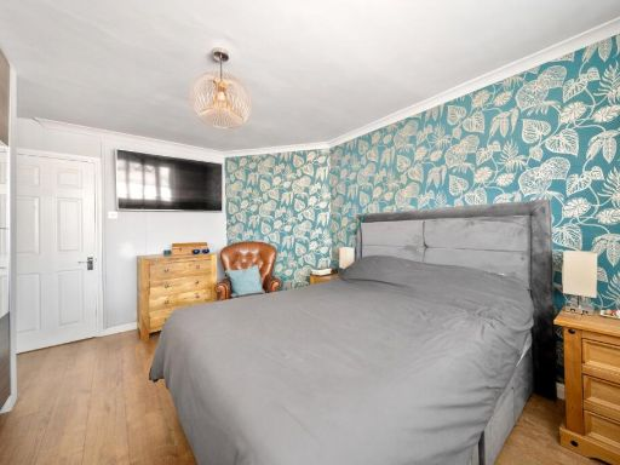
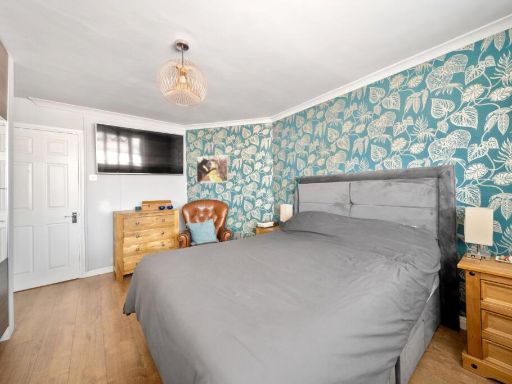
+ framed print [195,154,229,184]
